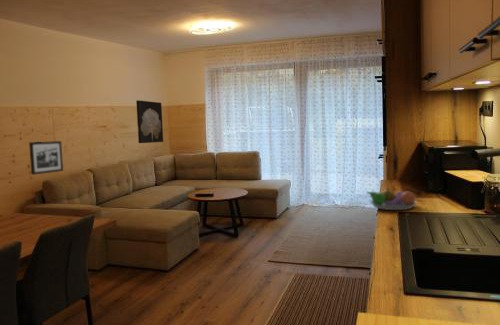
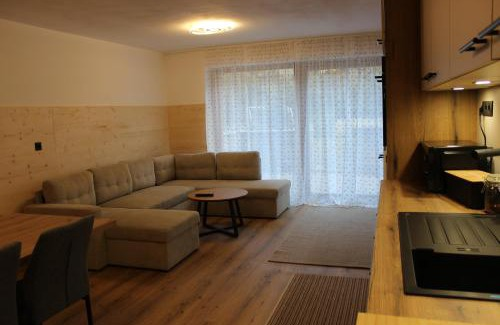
- wall art [135,99,164,144]
- picture frame [28,140,64,176]
- fruit bowl [366,186,418,211]
